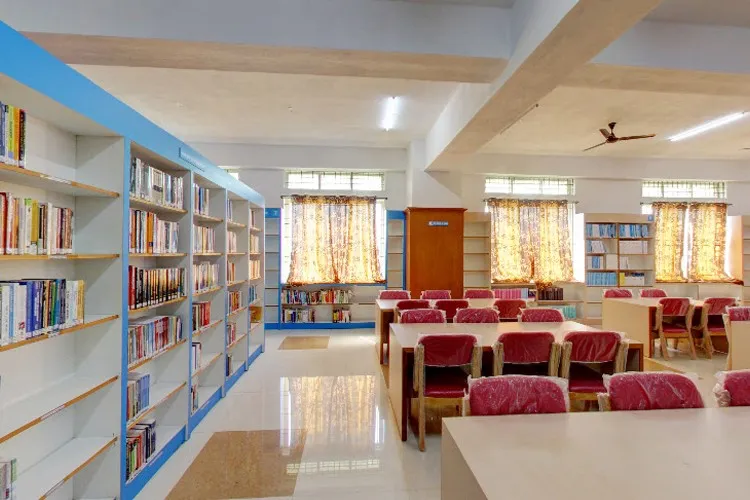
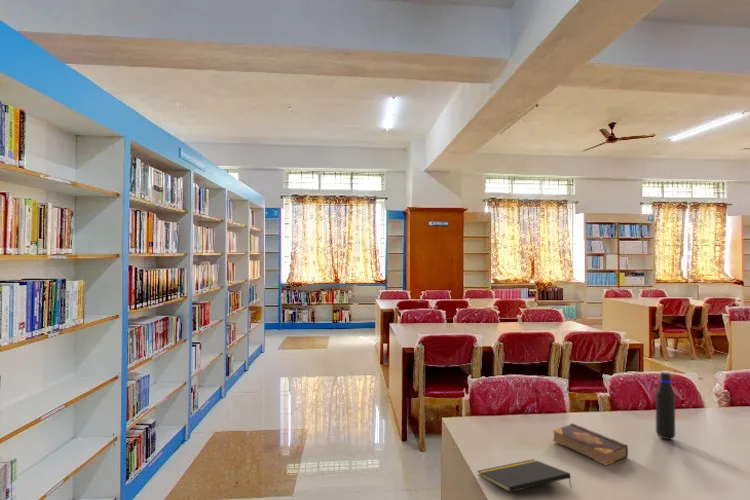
+ water bottle [655,371,676,441]
+ notepad [476,458,573,493]
+ book [552,422,629,466]
